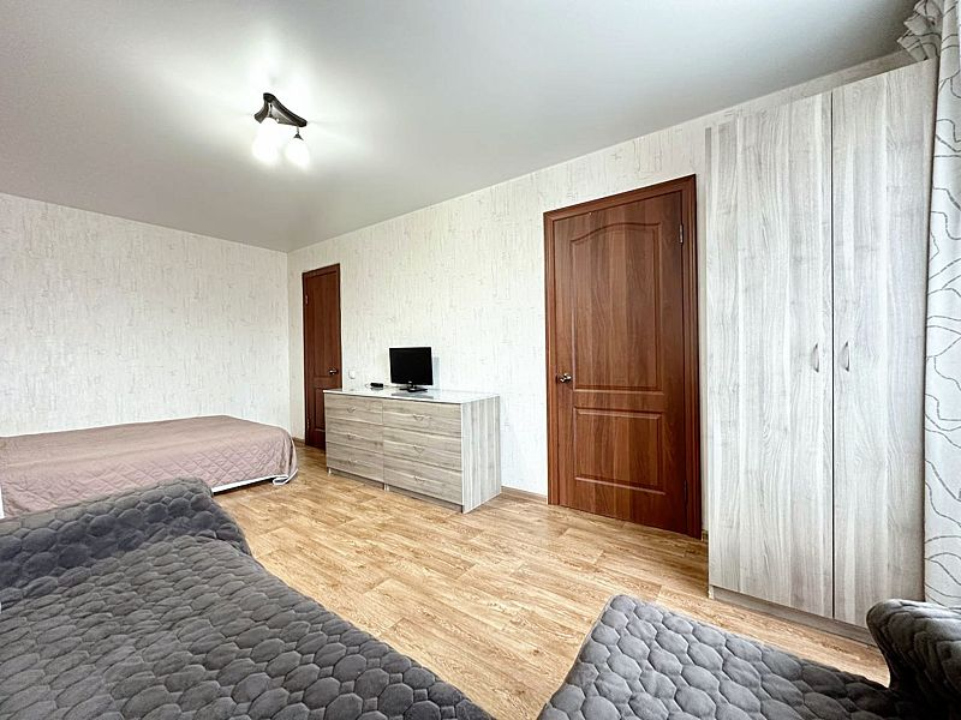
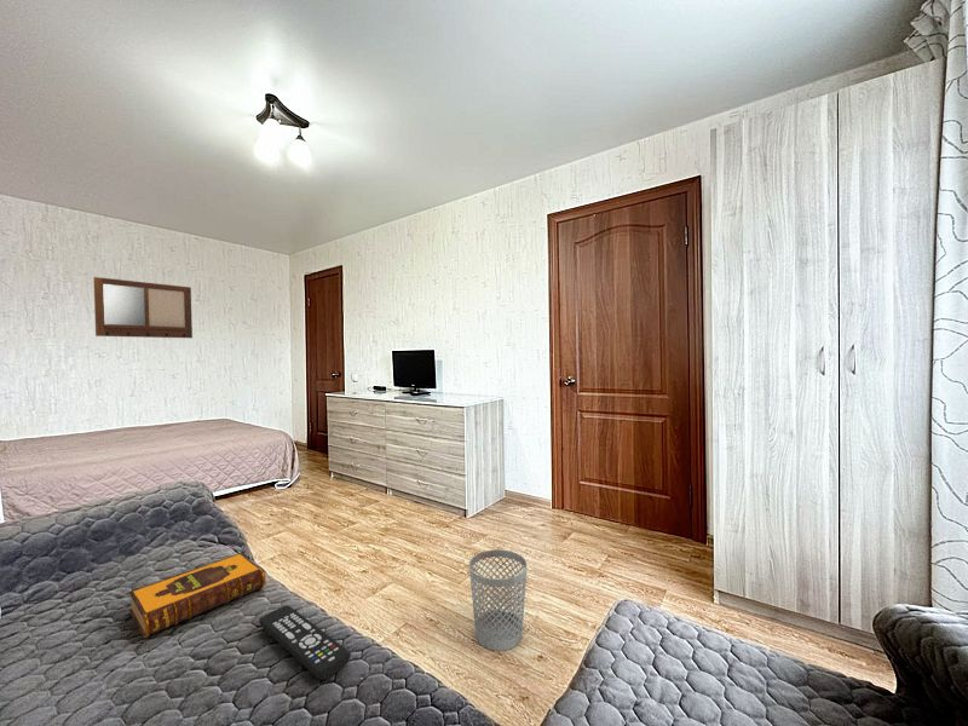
+ writing board [92,276,194,339]
+ hardback book [128,552,266,639]
+ wastebasket [468,548,528,652]
+ remote control [258,604,351,681]
